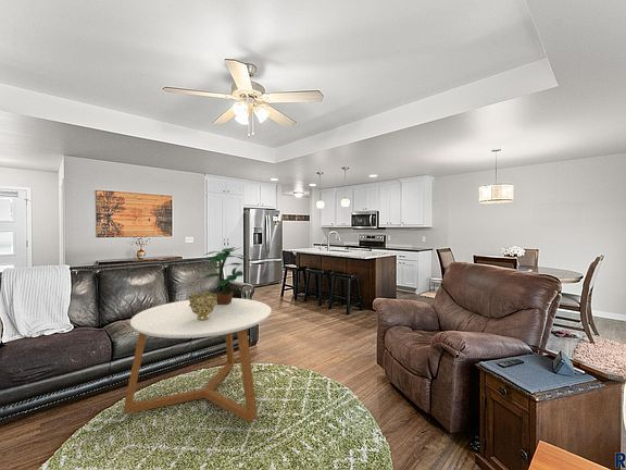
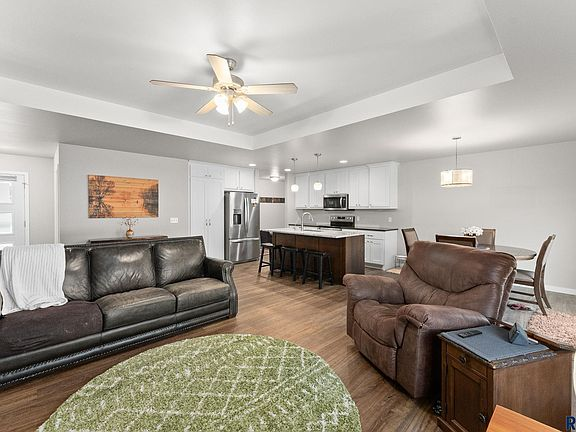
- potted plant [200,246,253,305]
- decorative bowl [188,289,217,321]
- coffee table [123,297,272,423]
